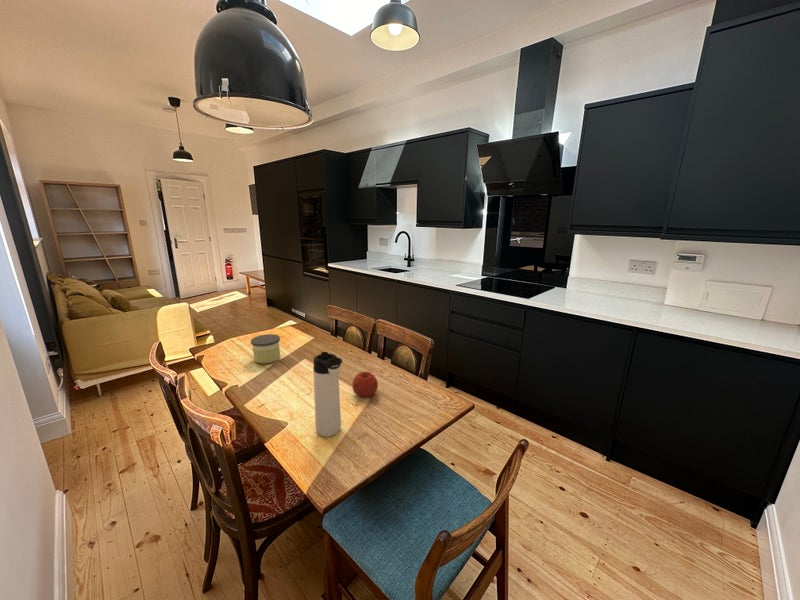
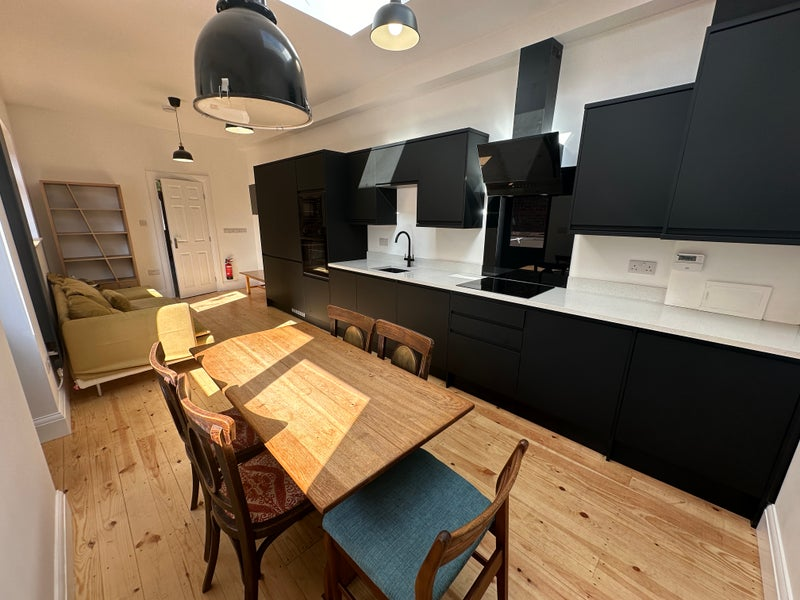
- candle [250,333,281,364]
- thermos bottle [312,351,343,438]
- fruit [351,371,379,398]
